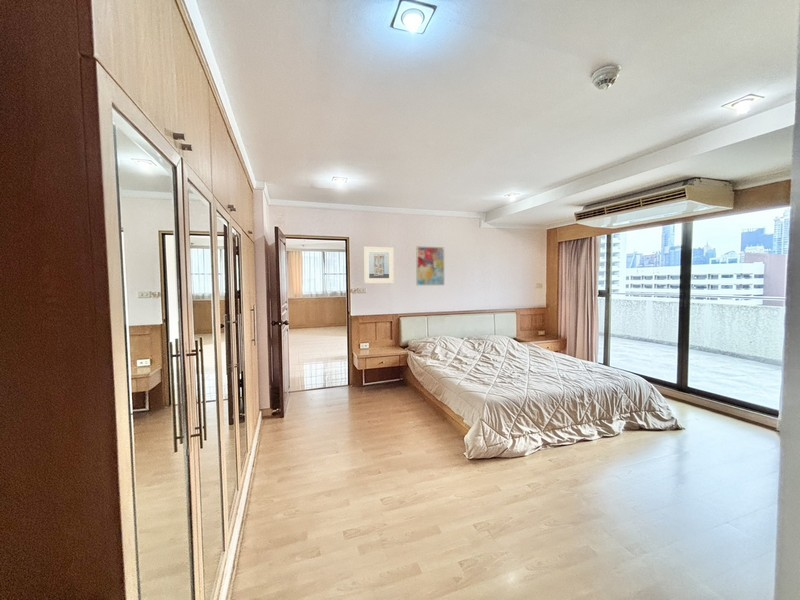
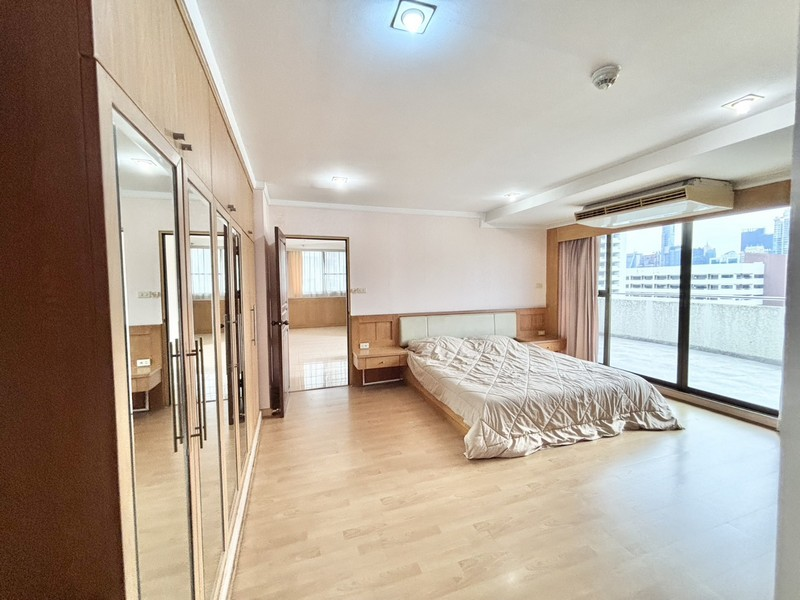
- wall art [415,245,445,286]
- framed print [363,246,395,284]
